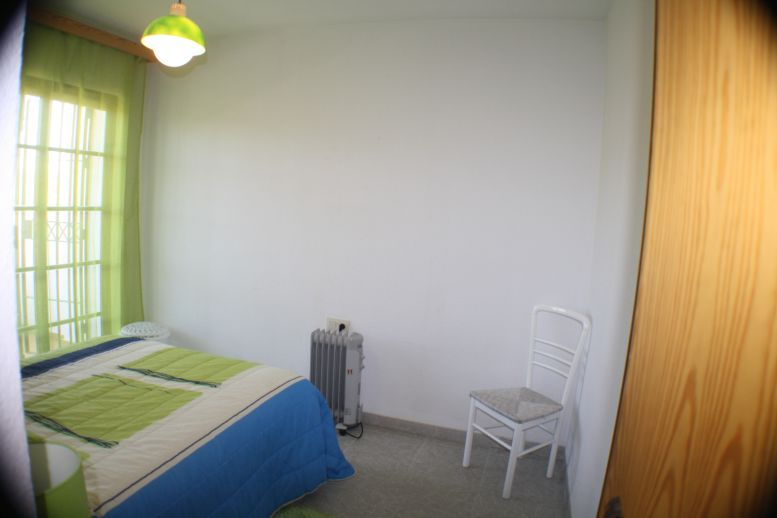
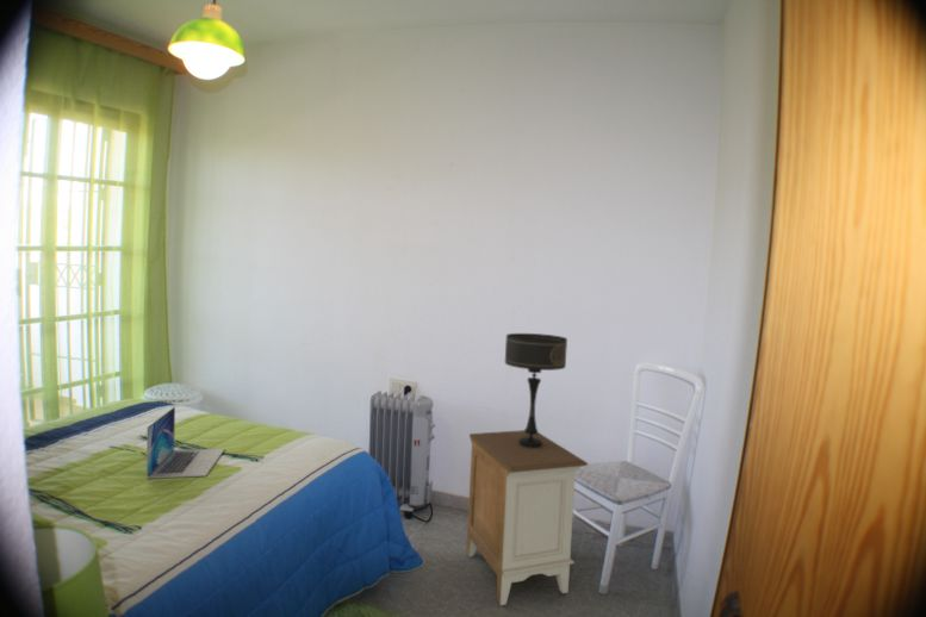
+ laptop [145,405,225,479]
+ nightstand [465,429,589,606]
+ table lamp [504,332,568,449]
